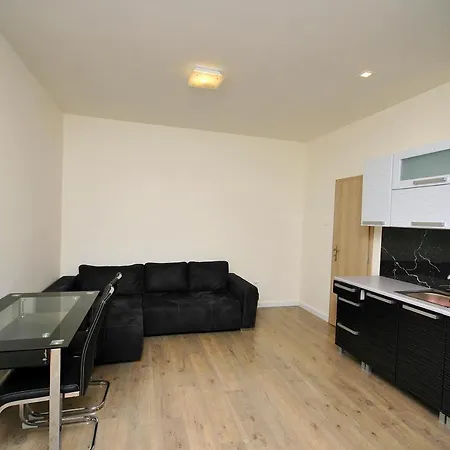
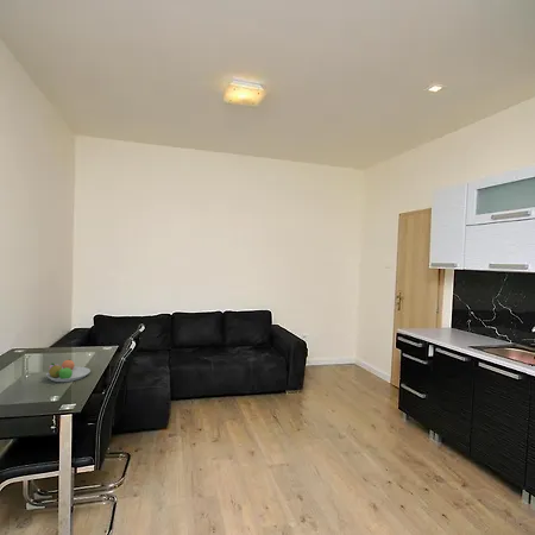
+ fruit bowl [45,358,92,383]
